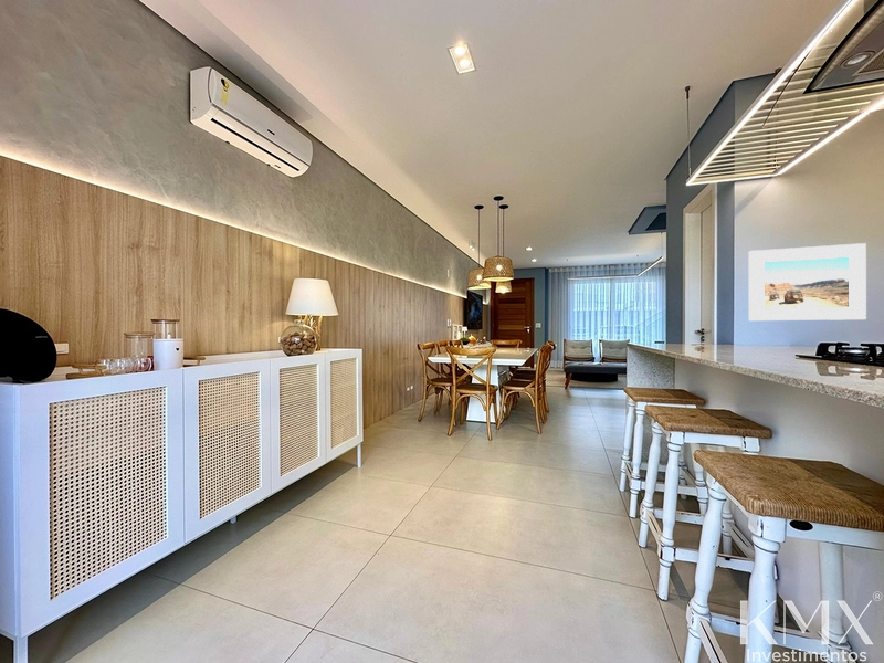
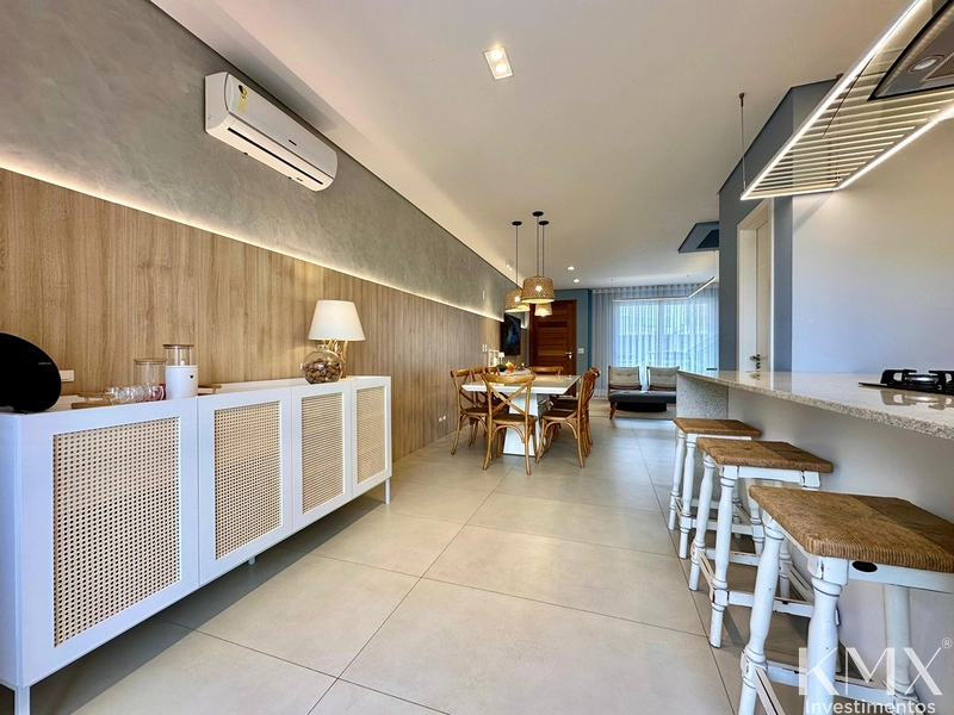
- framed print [748,242,867,322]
